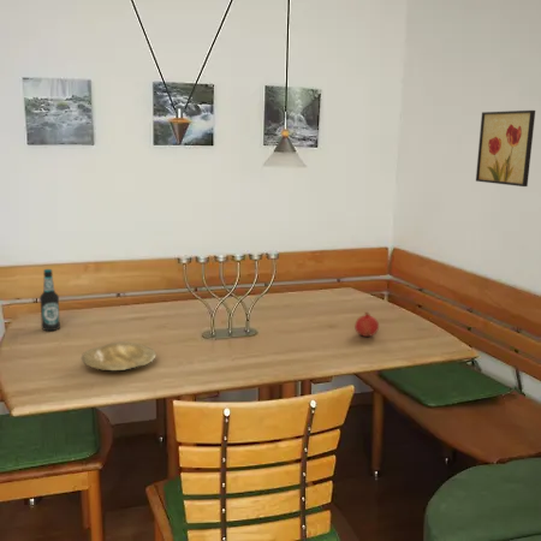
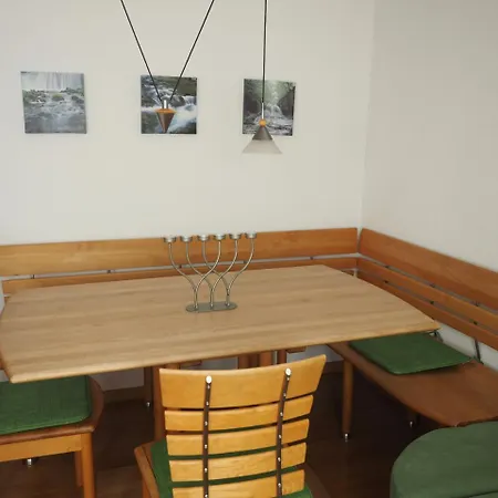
- bottle [38,268,61,332]
- plate [81,341,157,371]
- fruit [353,310,380,338]
- wall art [475,109,536,188]
